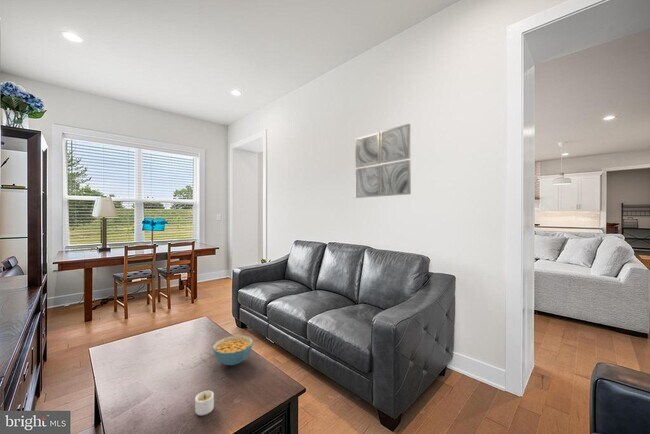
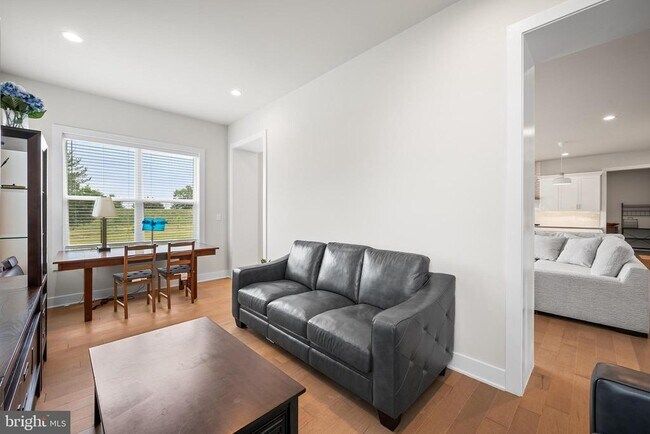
- cereal bowl [212,334,254,366]
- candle [194,390,215,416]
- wall art [354,123,412,199]
